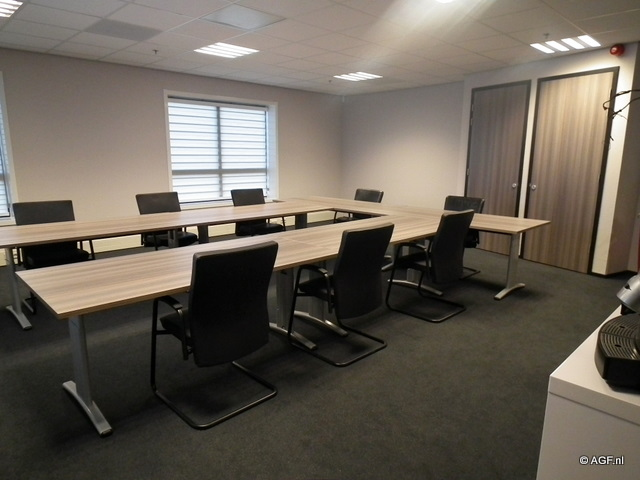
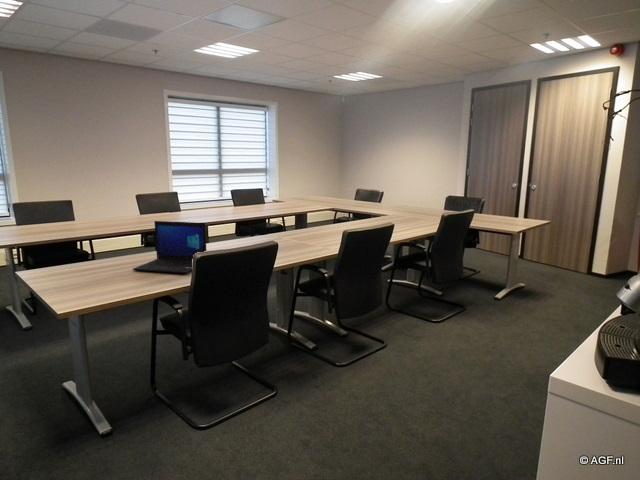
+ laptop [132,220,207,274]
